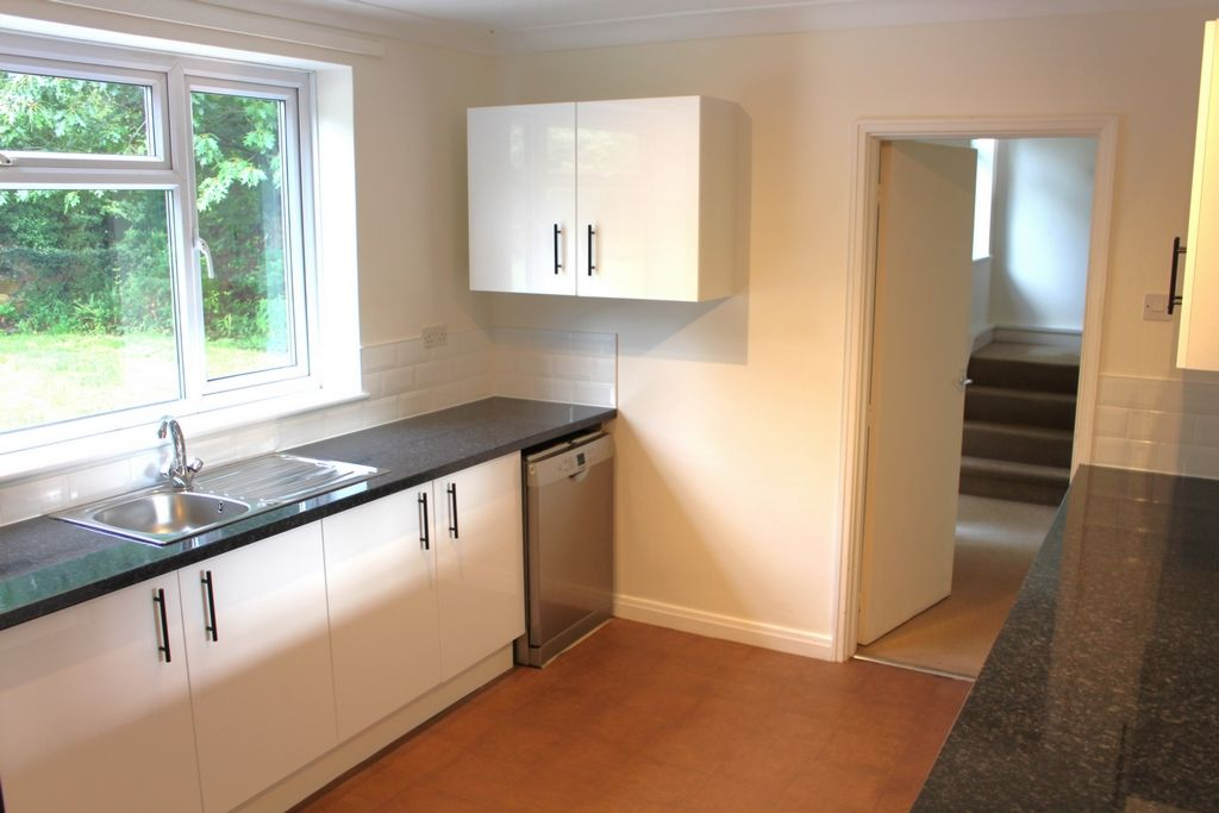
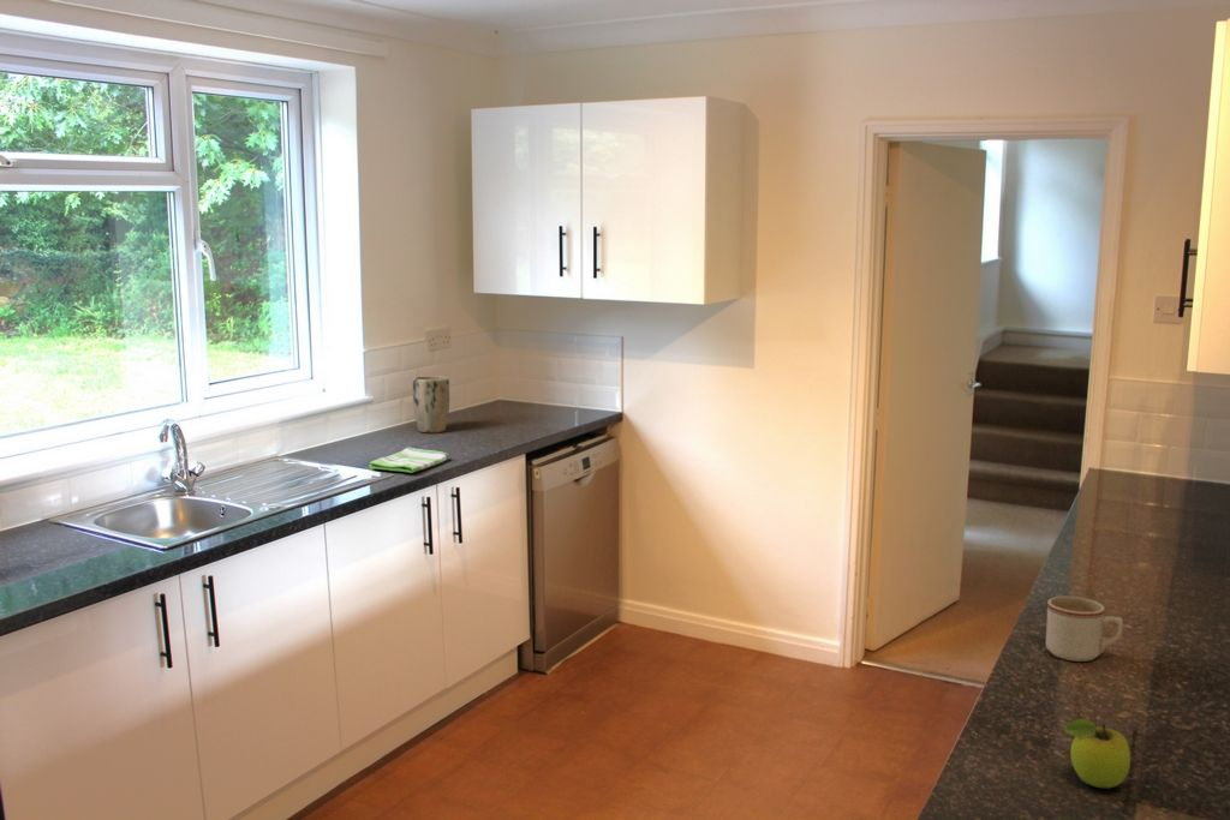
+ plant pot [412,375,450,433]
+ mug [1045,595,1124,663]
+ fruit [1063,718,1132,790]
+ dish towel [368,447,450,474]
